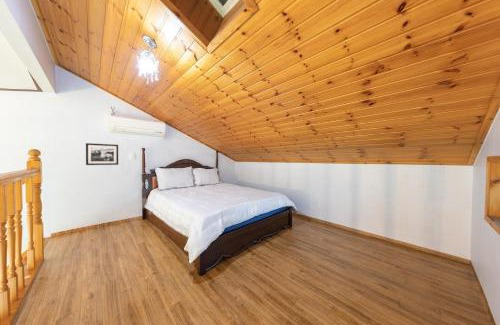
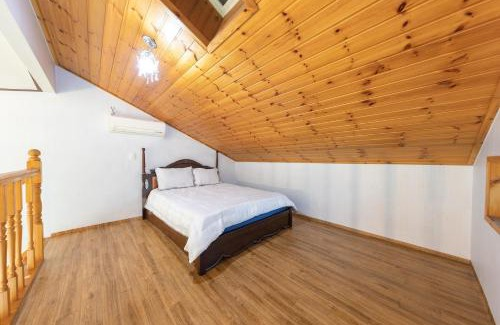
- picture frame [85,142,119,166]
